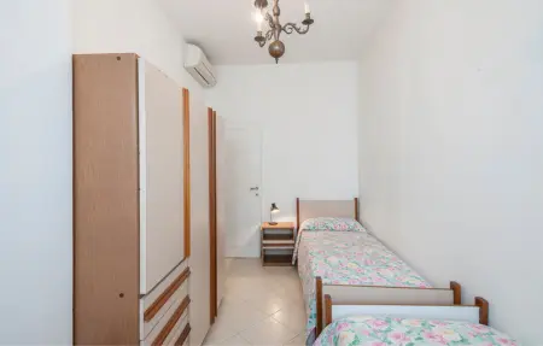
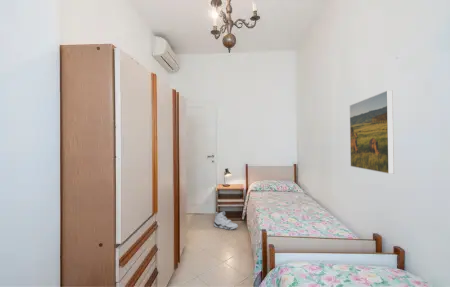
+ sneaker [213,210,239,231]
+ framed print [349,89,395,175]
